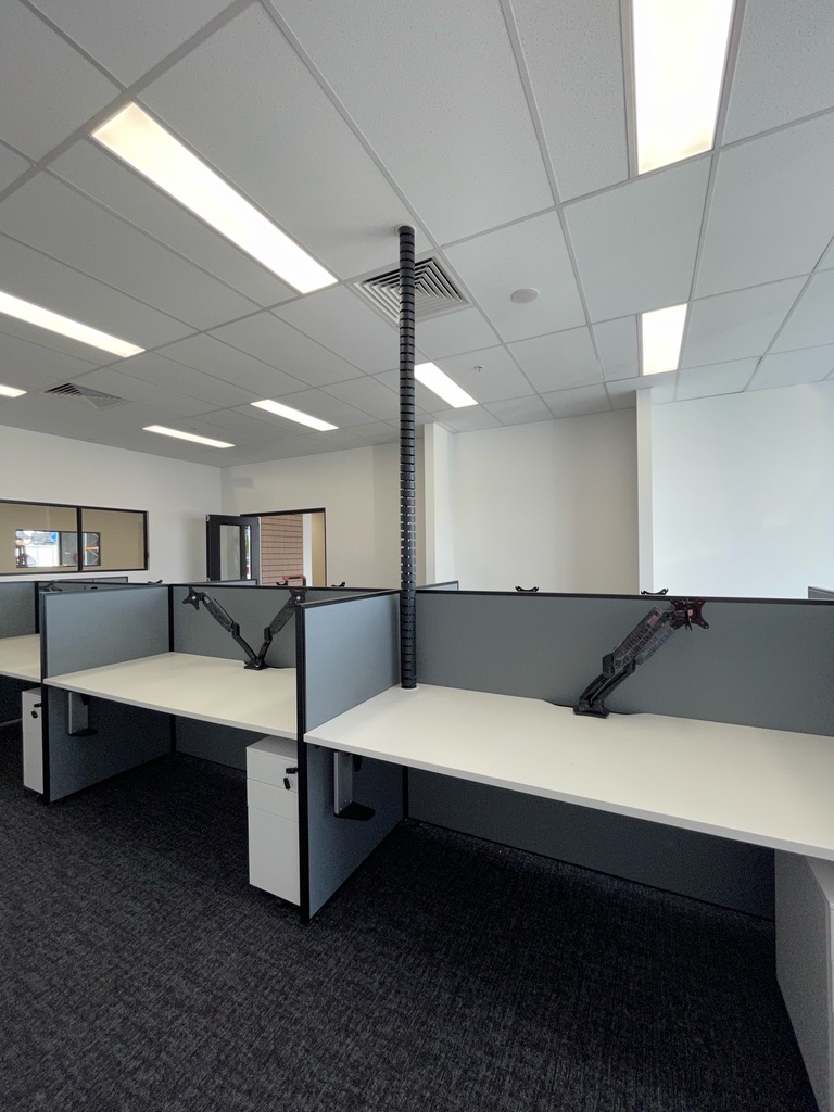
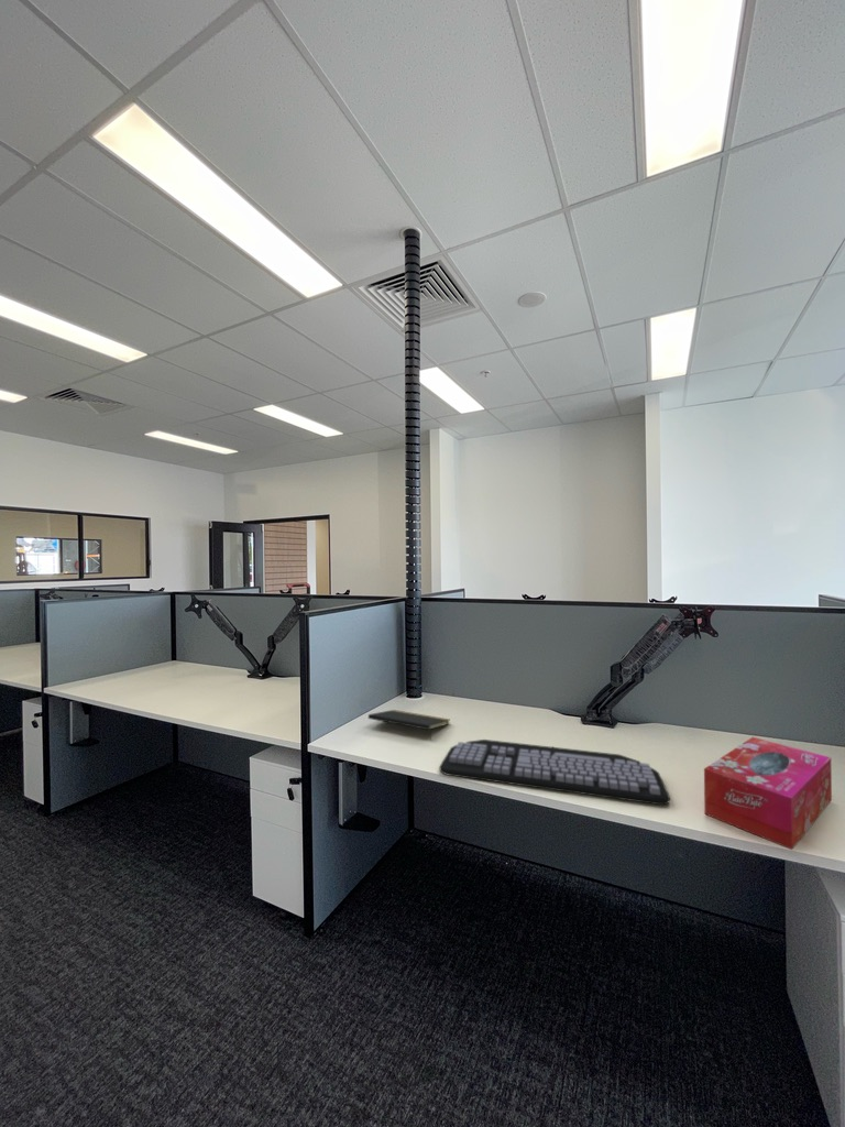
+ tissue box [703,736,833,851]
+ notepad [367,709,451,740]
+ keyboard [438,738,671,806]
